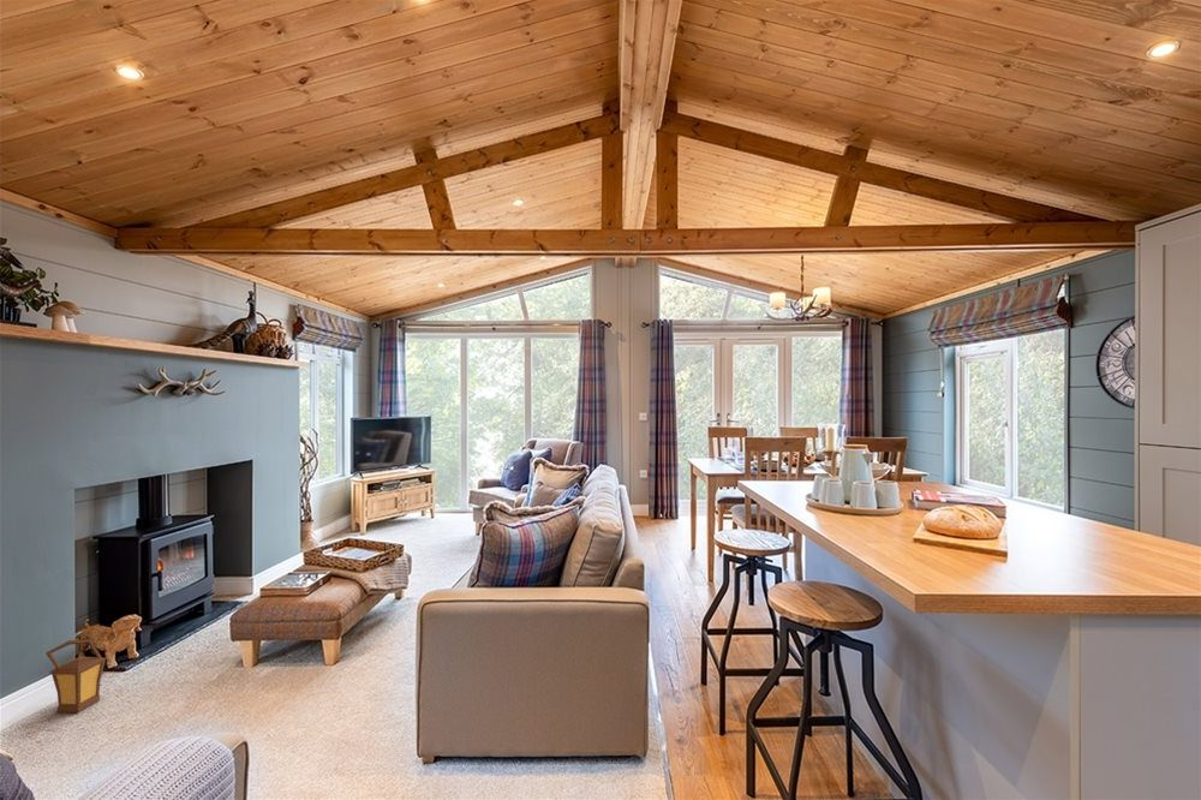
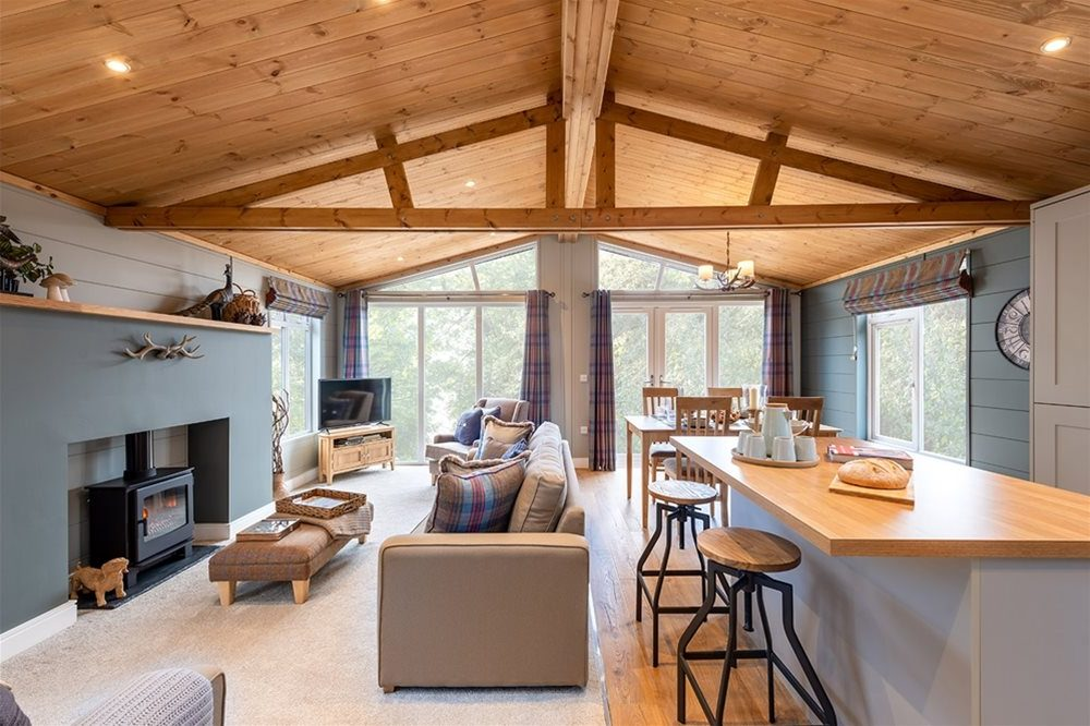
- lantern [44,638,108,714]
